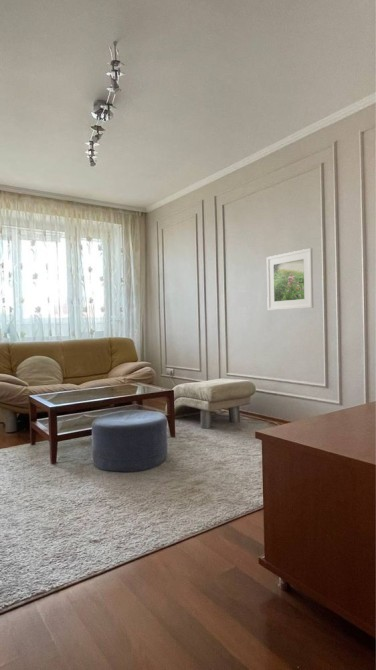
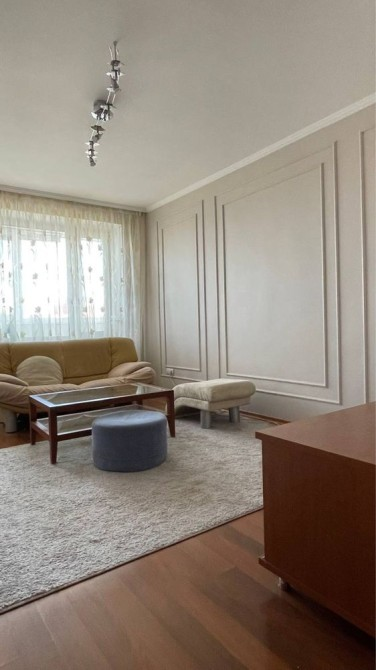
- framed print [266,247,314,311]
